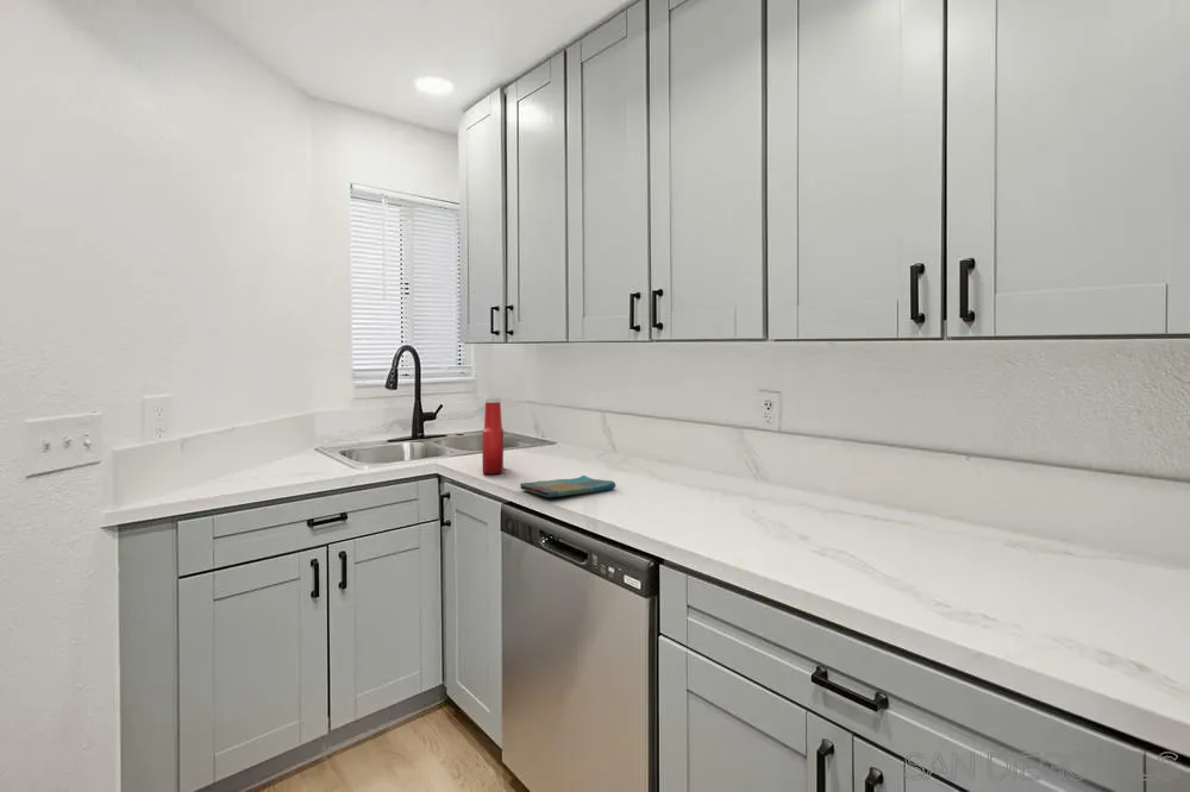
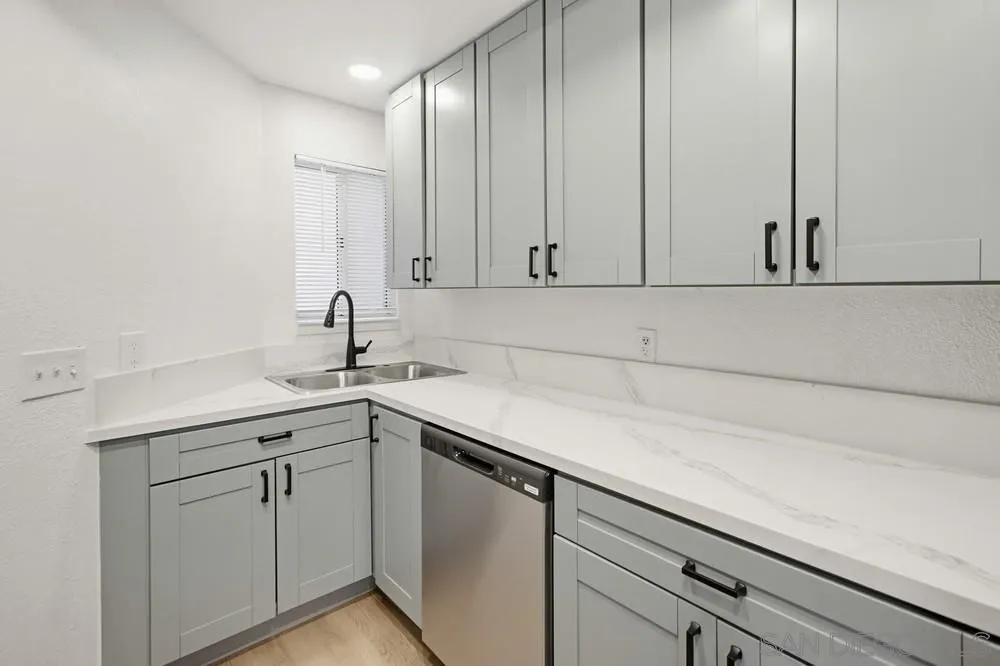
- soap bottle [481,396,505,474]
- dish towel [519,474,616,498]
